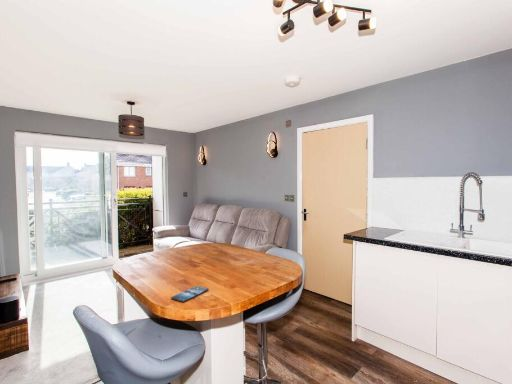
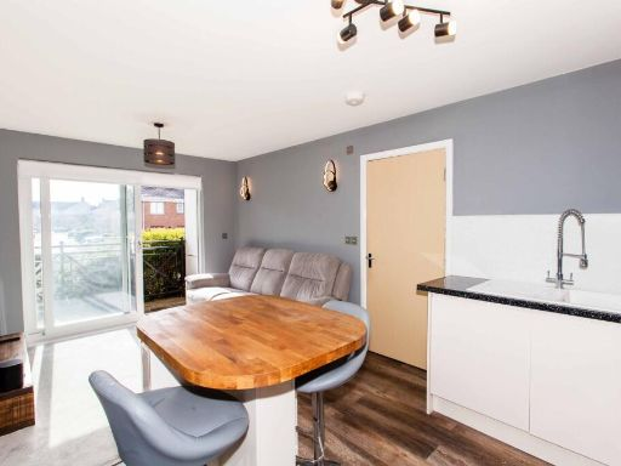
- smartphone [170,284,210,303]
